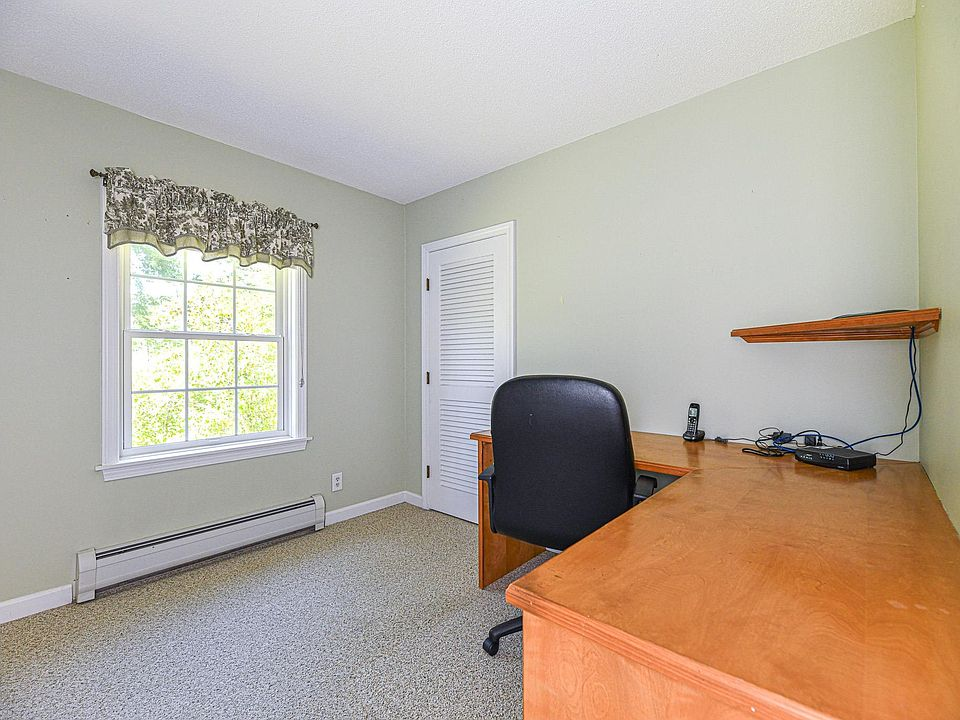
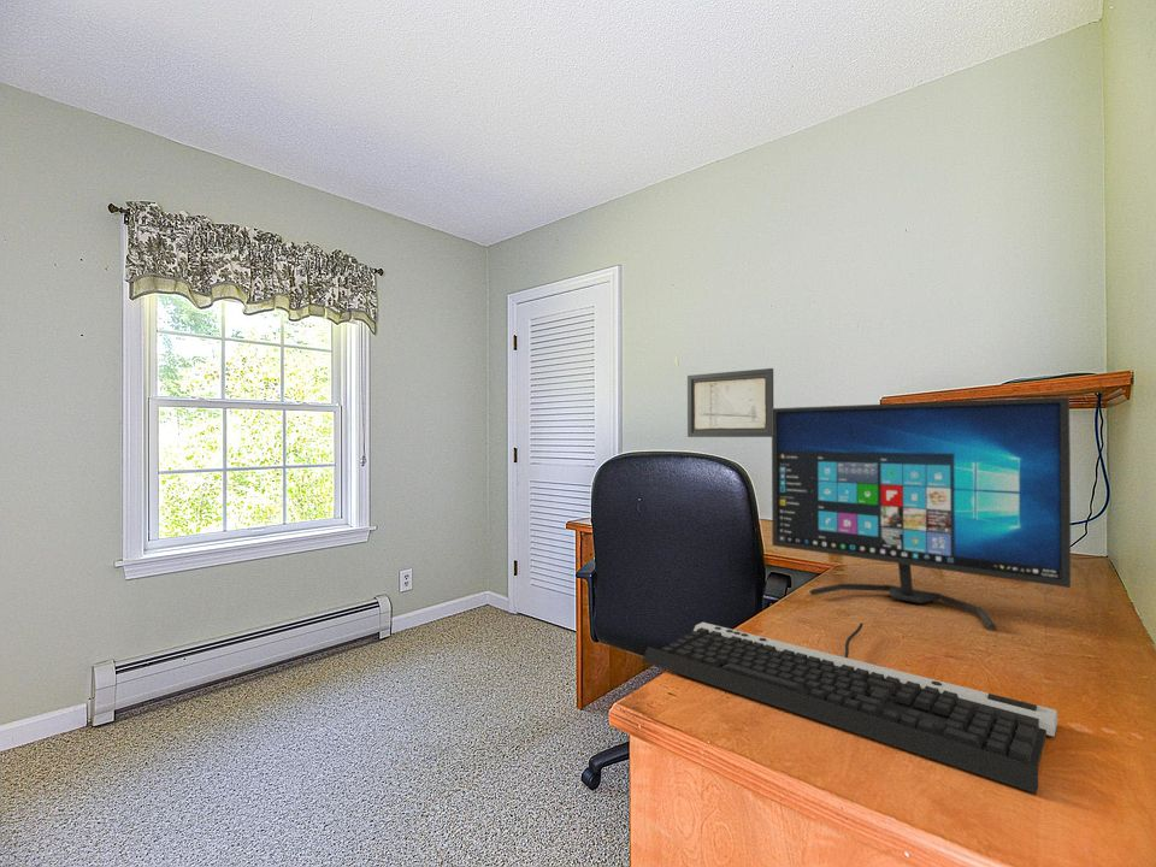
+ computer monitor [771,396,1072,632]
+ keyboard [641,621,1058,795]
+ wall art [686,367,774,438]
